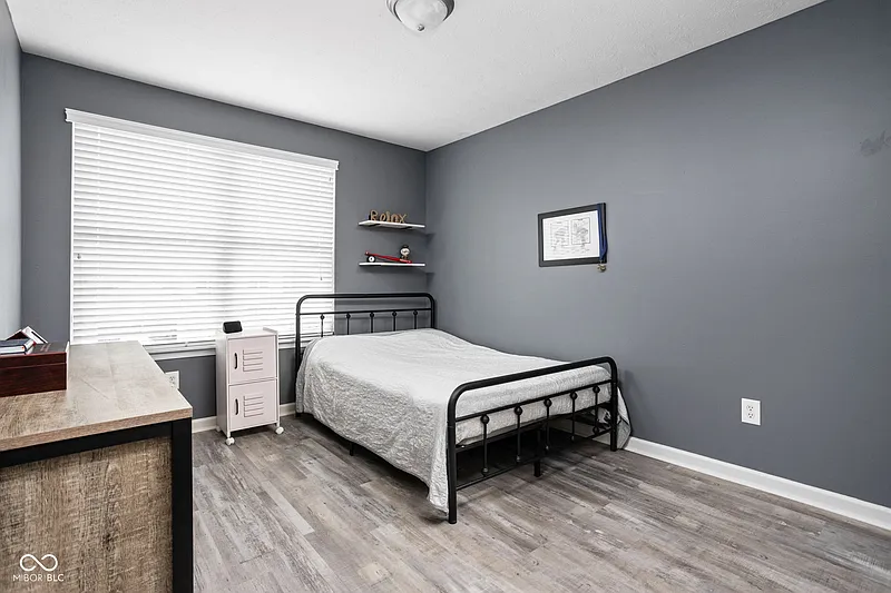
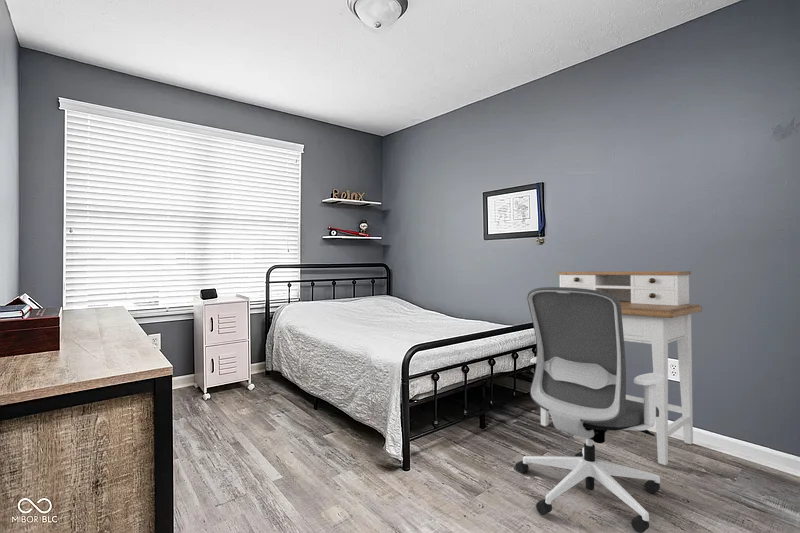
+ desk [540,270,703,466]
+ office chair [514,286,665,533]
